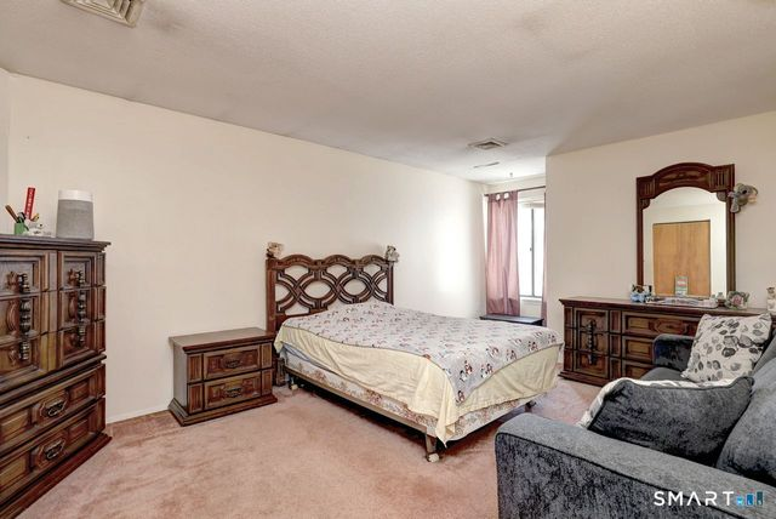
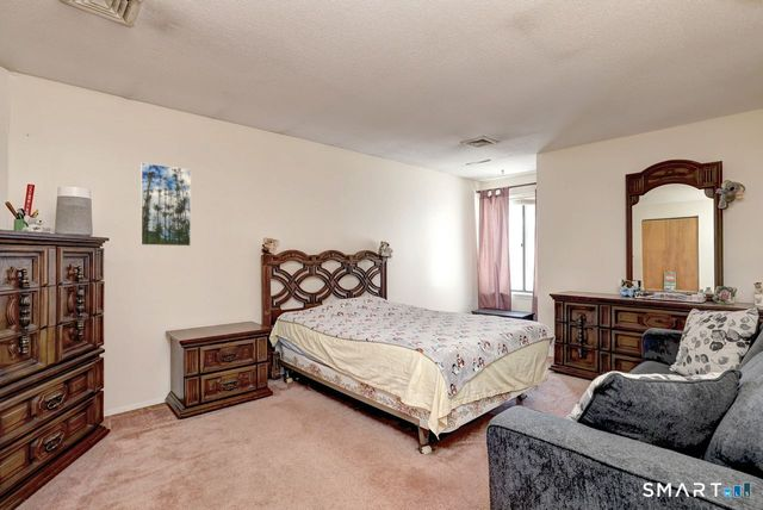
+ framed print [139,161,192,248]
